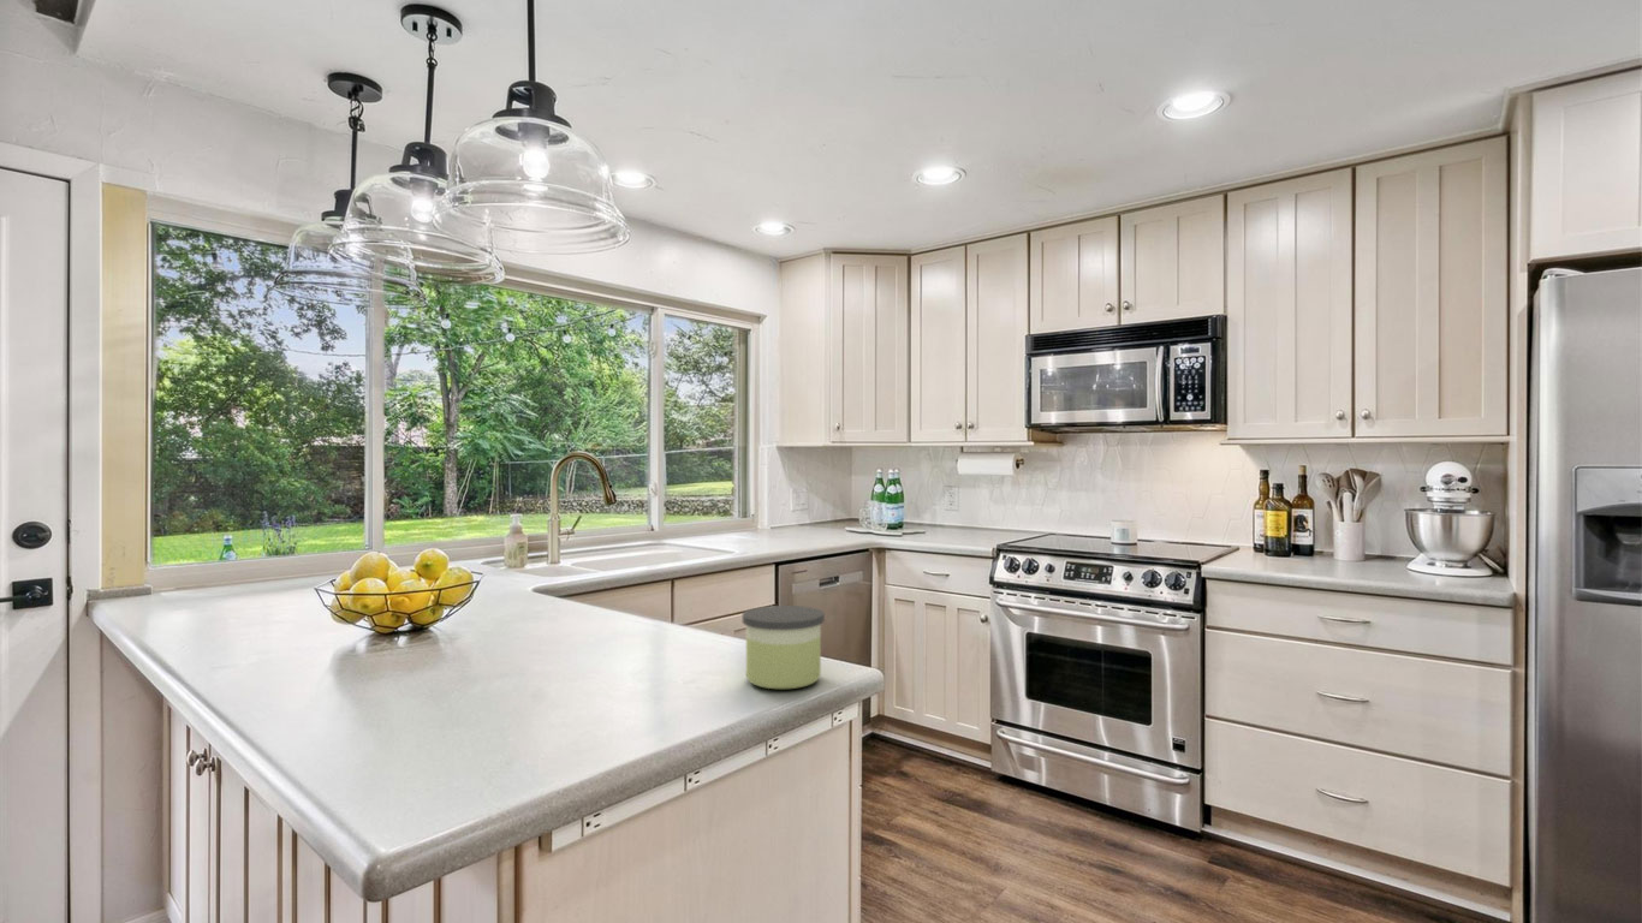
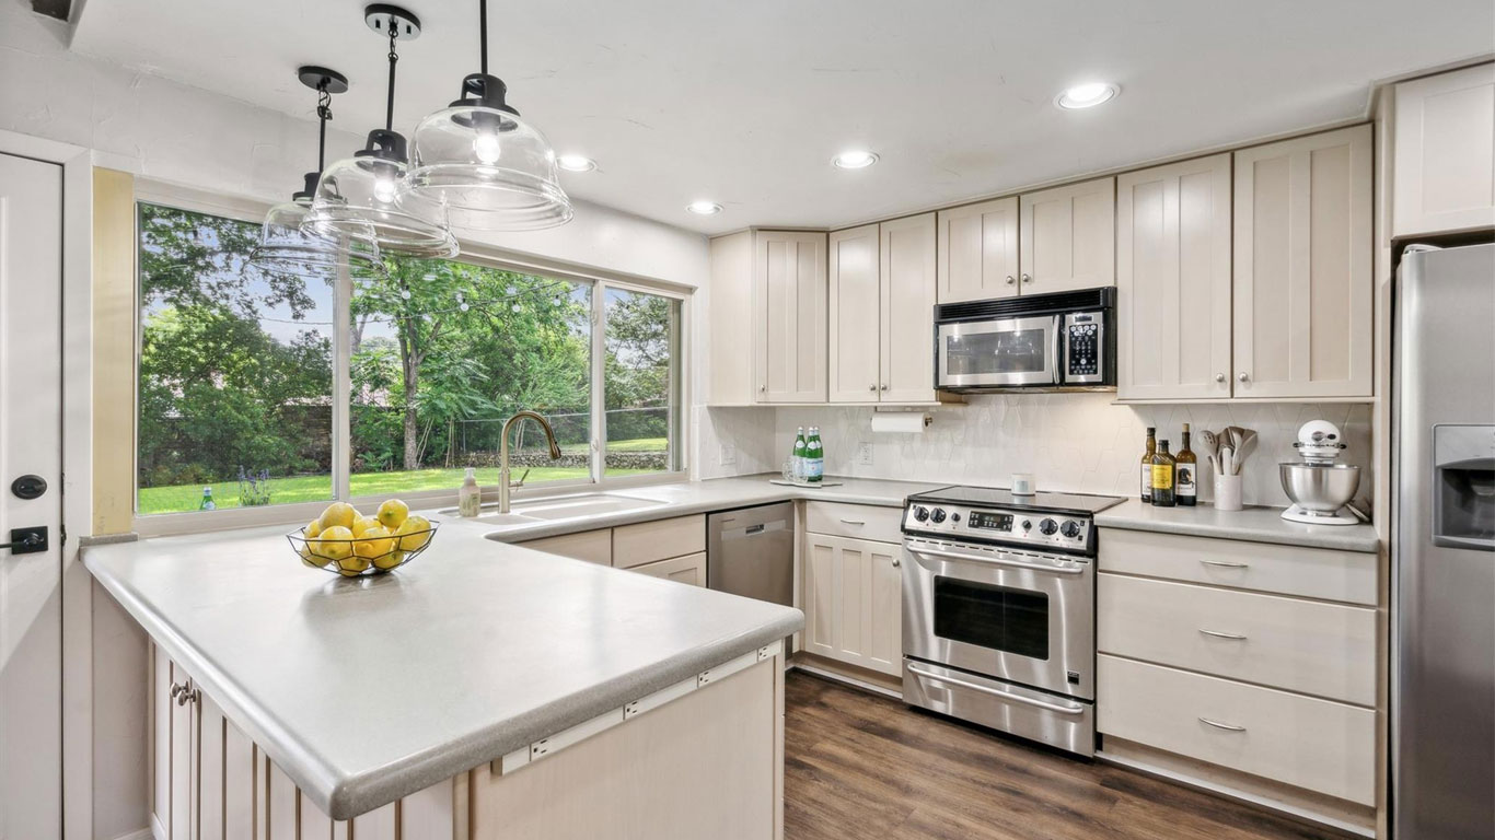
- candle [742,605,826,690]
